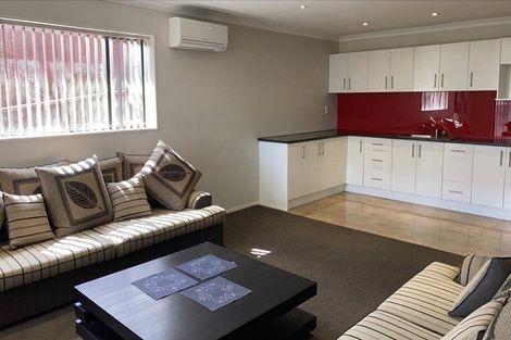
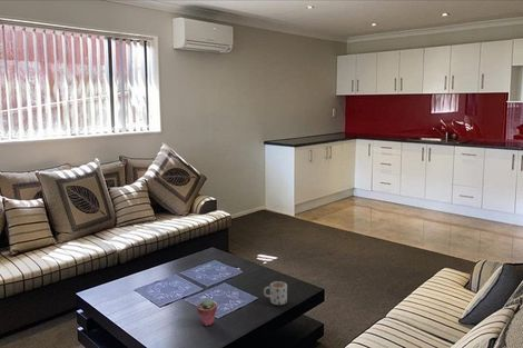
+ mug [263,280,288,306]
+ potted succulent [196,298,218,327]
